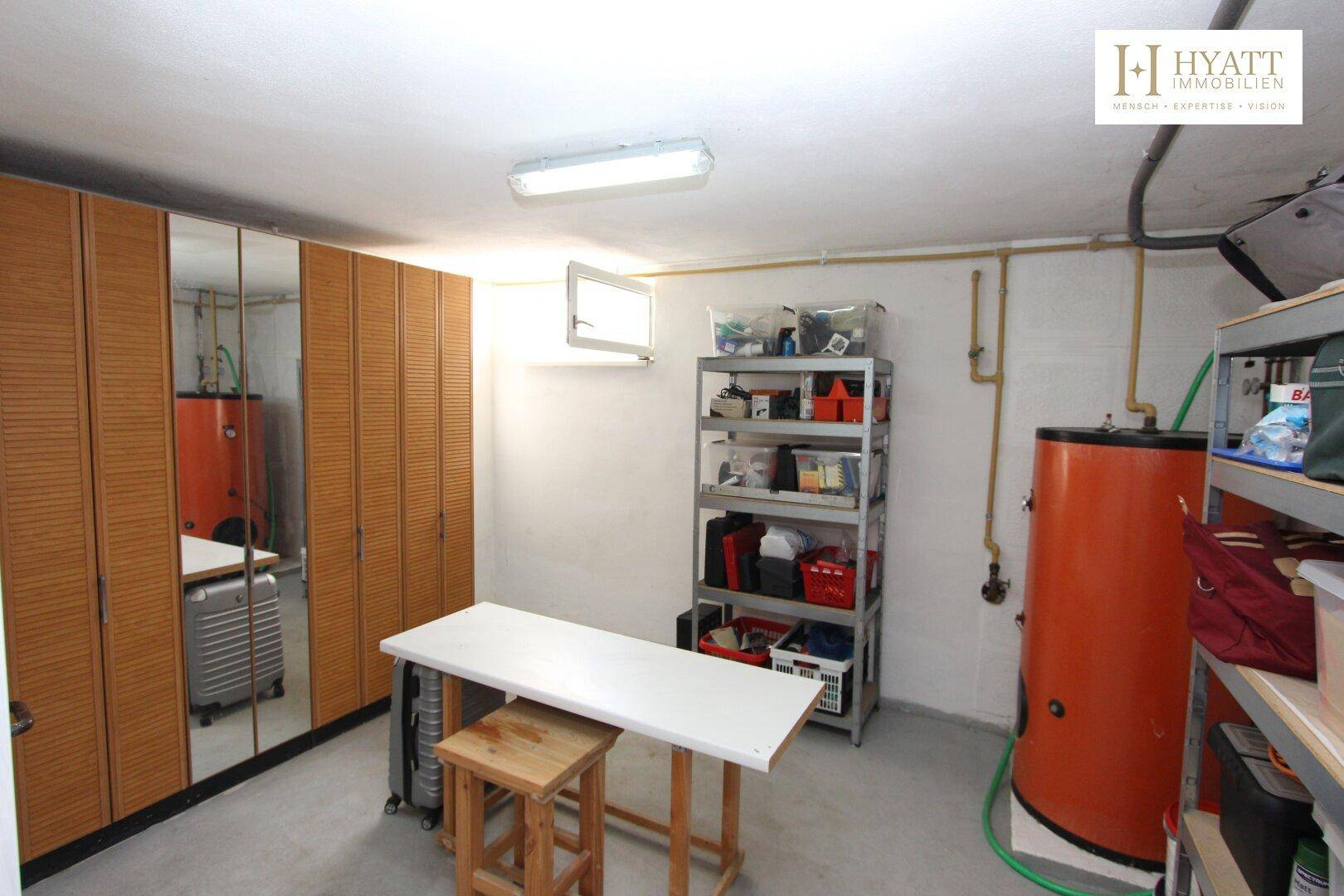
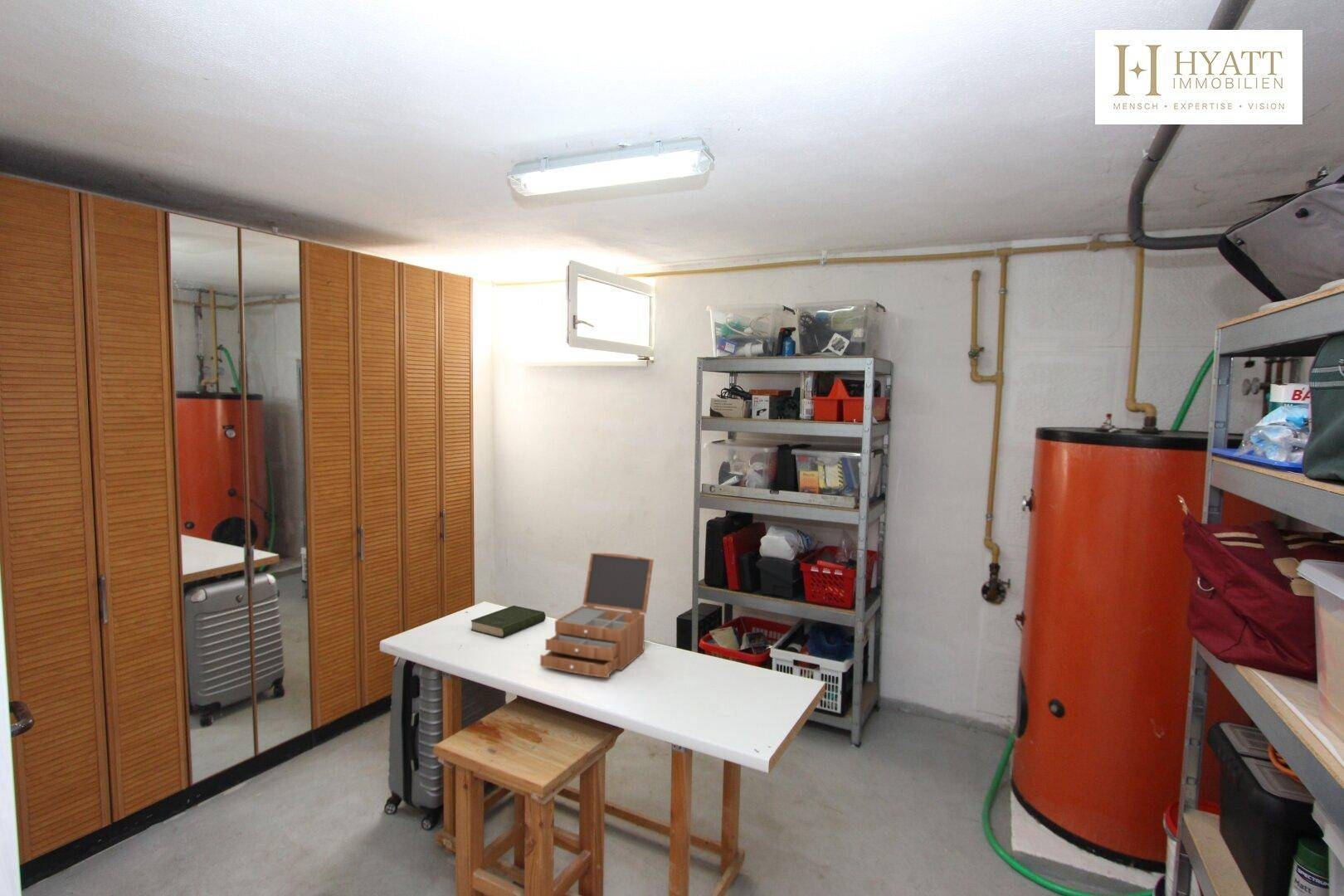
+ book [470,605,547,638]
+ jewelry box [539,553,655,679]
